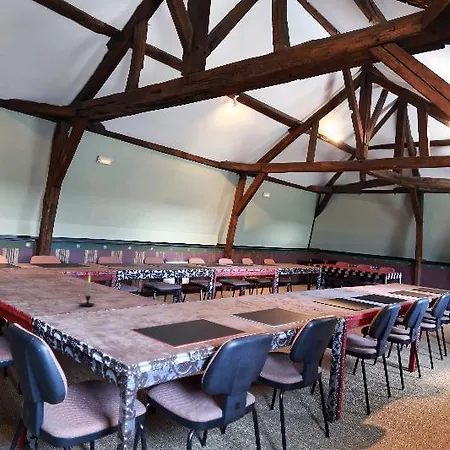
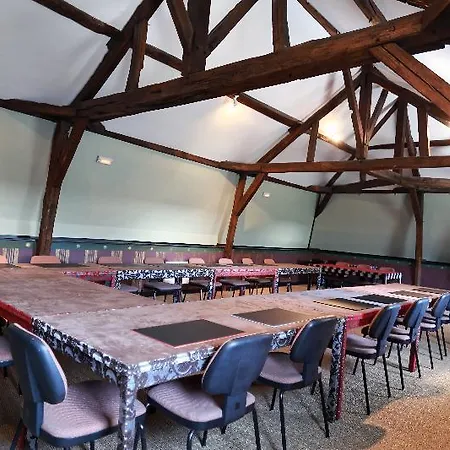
- candle [75,274,96,307]
